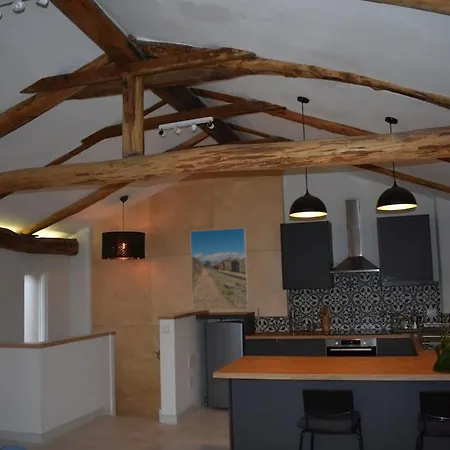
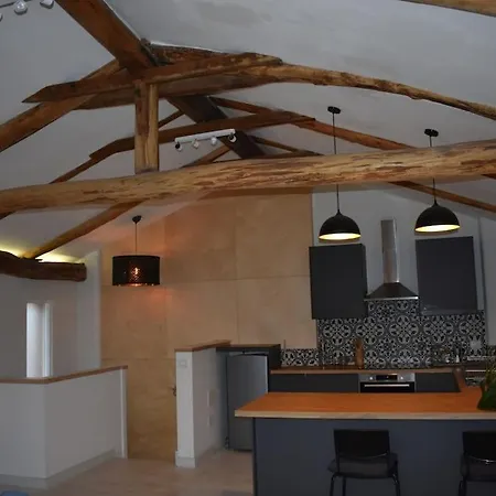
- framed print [189,227,249,311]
